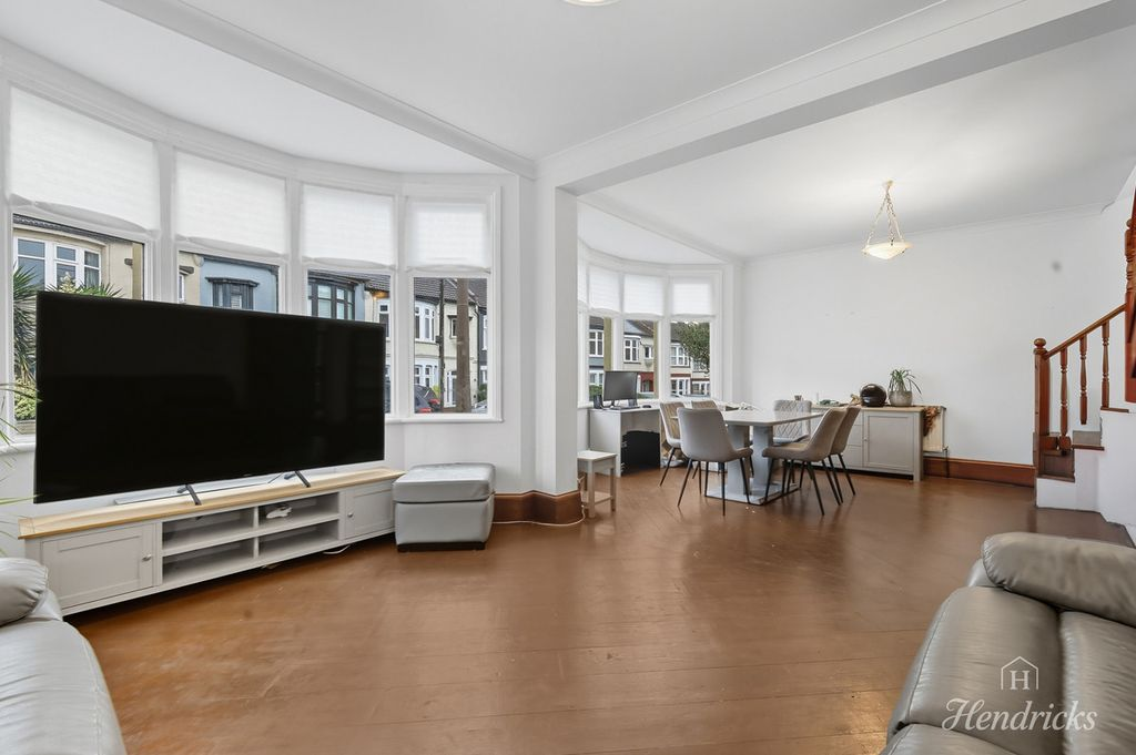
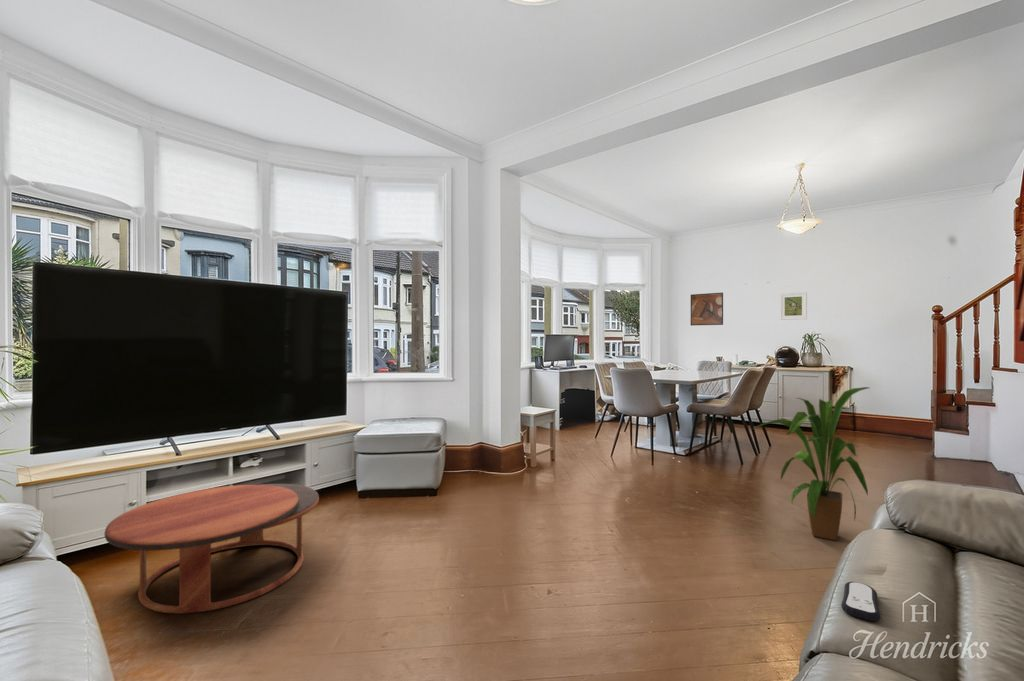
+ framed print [779,291,808,321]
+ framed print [690,291,724,327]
+ coffee table [104,483,320,615]
+ remote control [840,581,881,622]
+ house plant [751,386,870,541]
